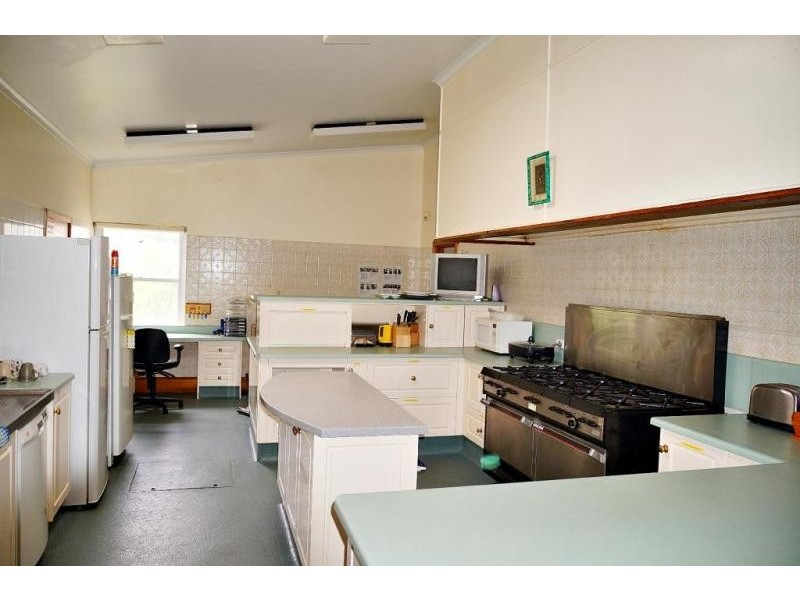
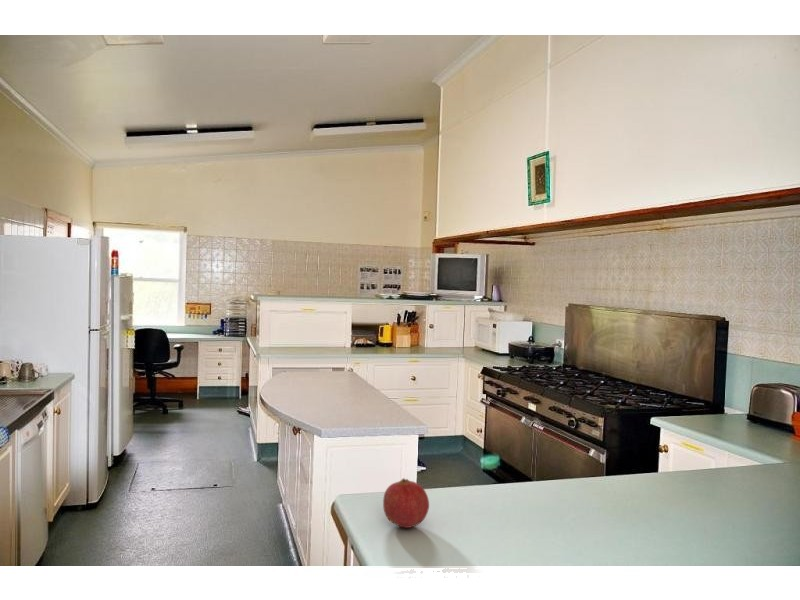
+ fruit [382,477,430,529]
